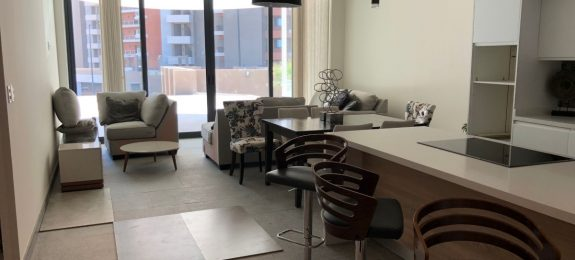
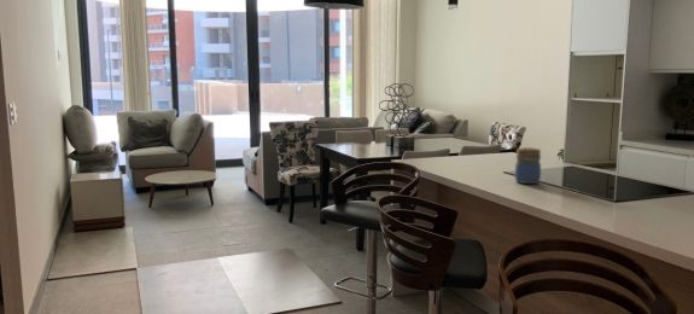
+ jar [514,146,542,185]
